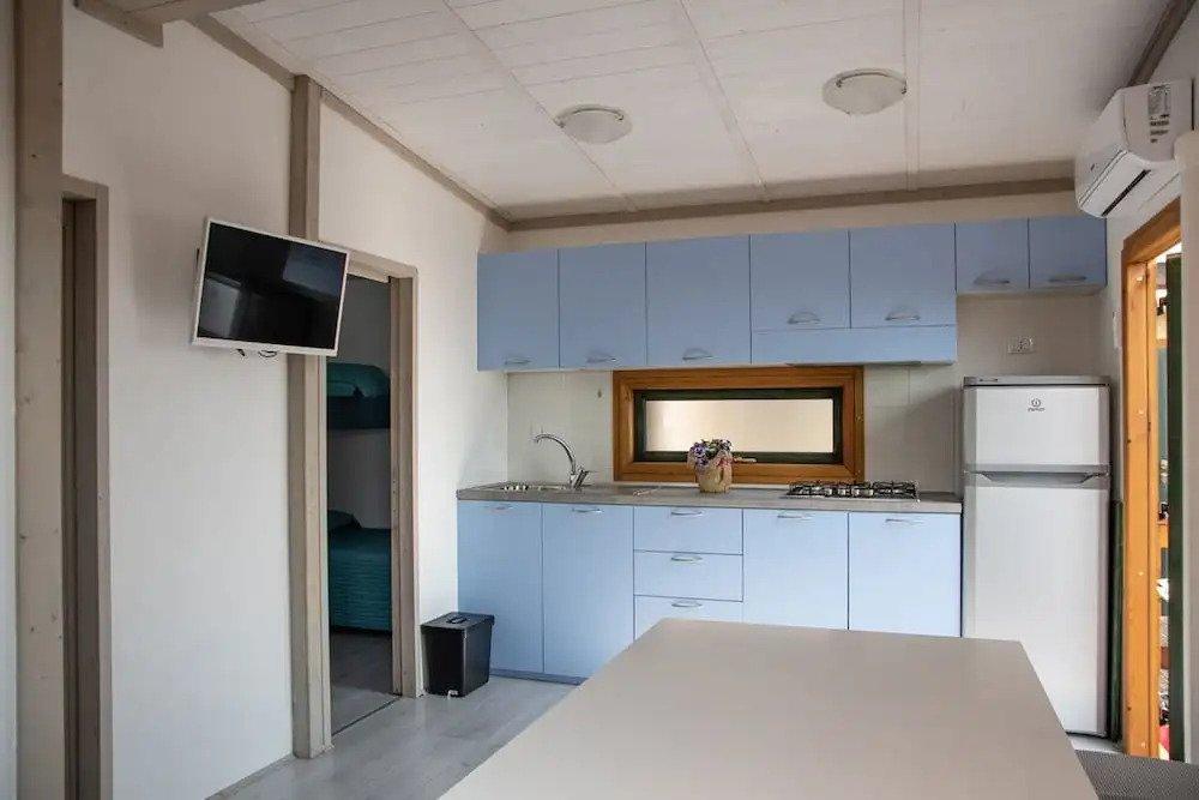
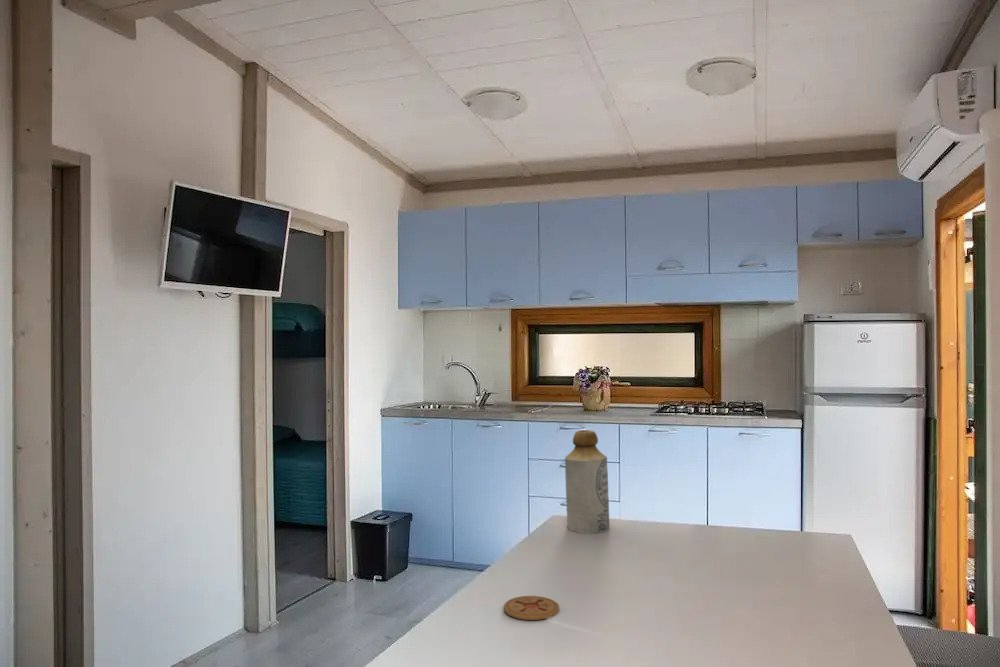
+ coaster [503,595,560,621]
+ bottle [564,429,610,535]
